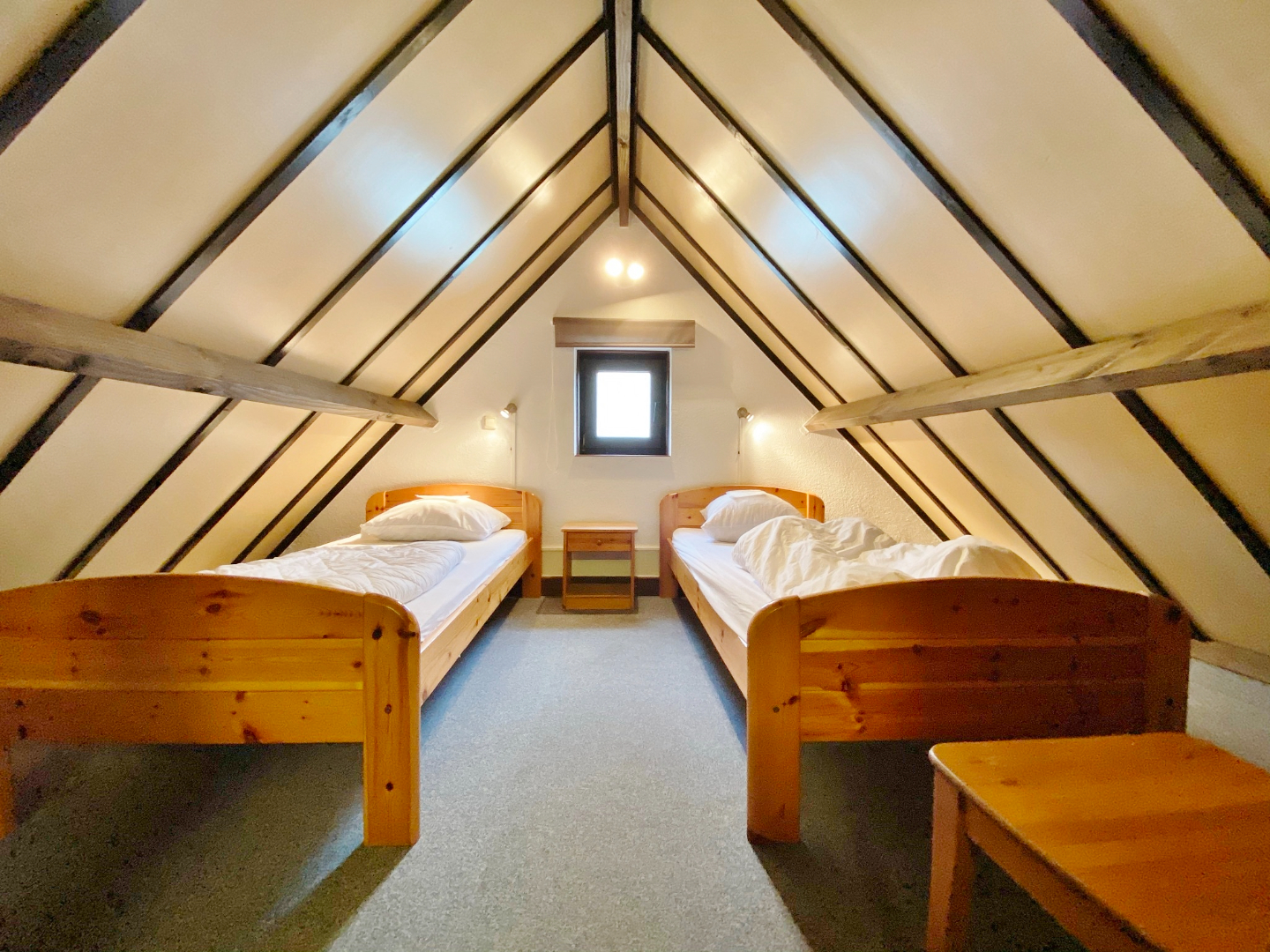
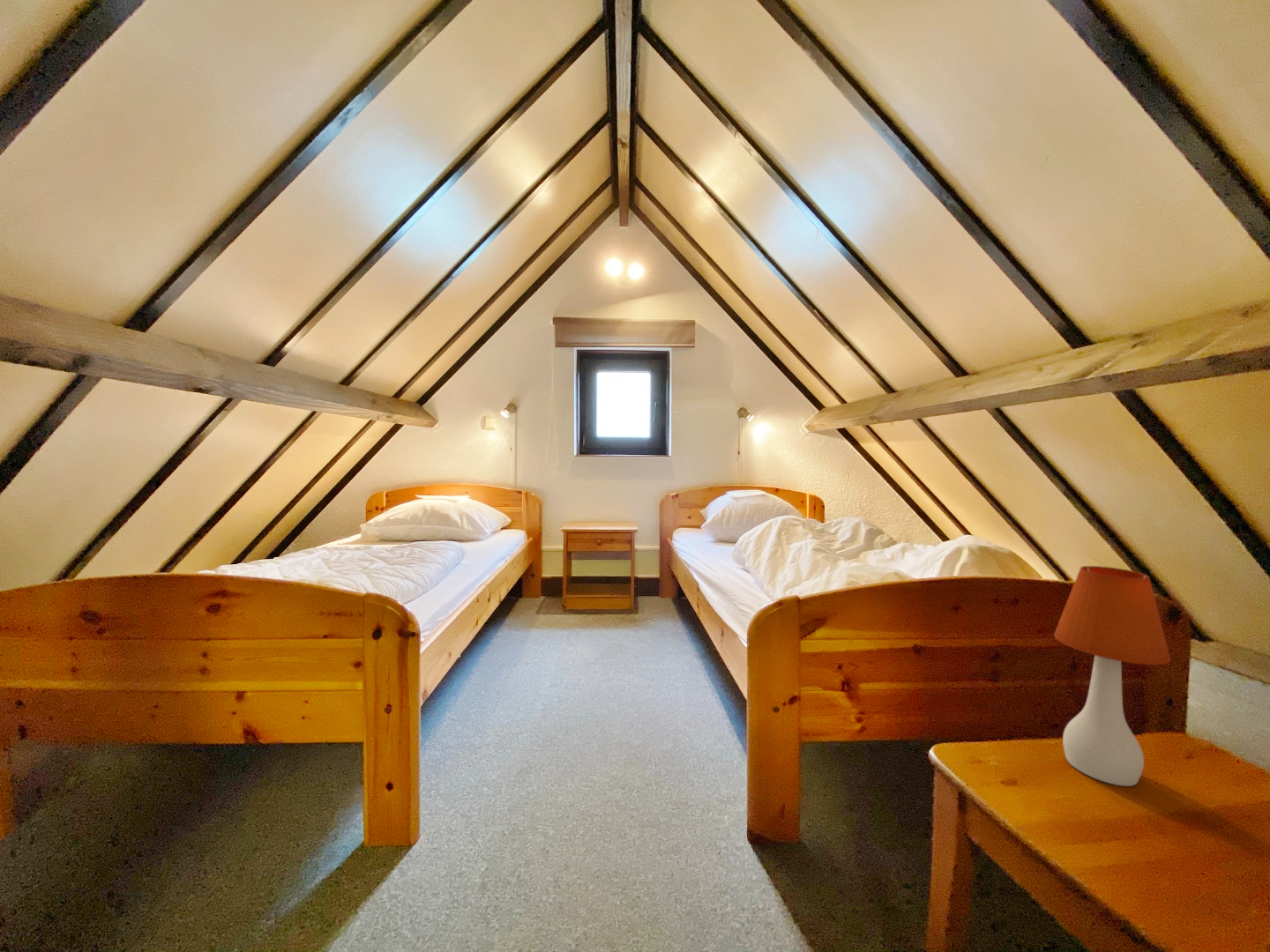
+ table lamp [1053,565,1171,787]
